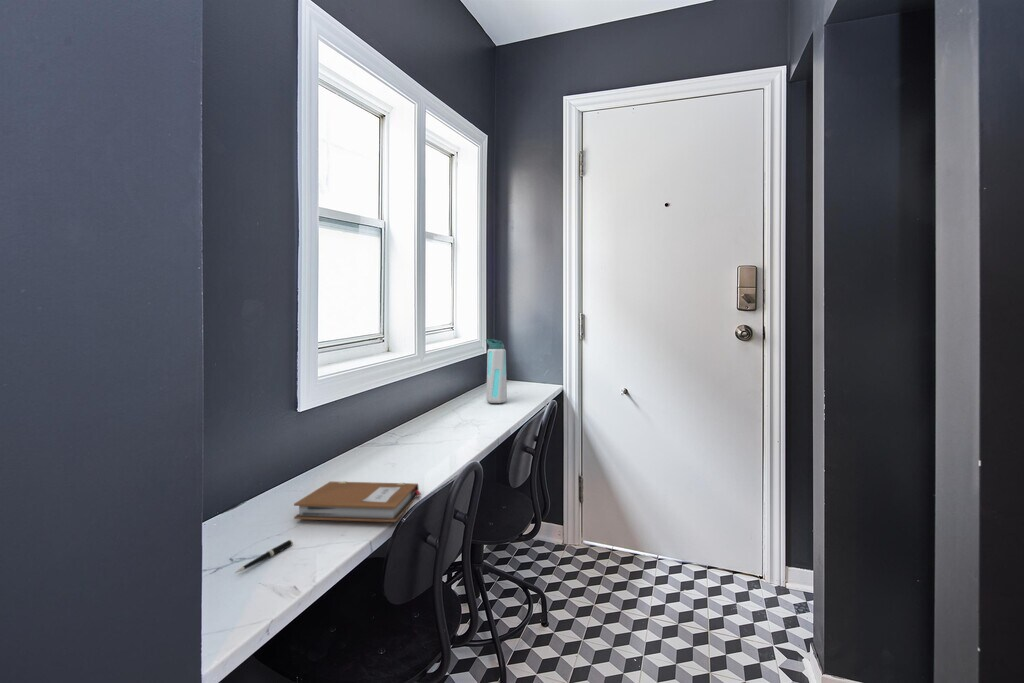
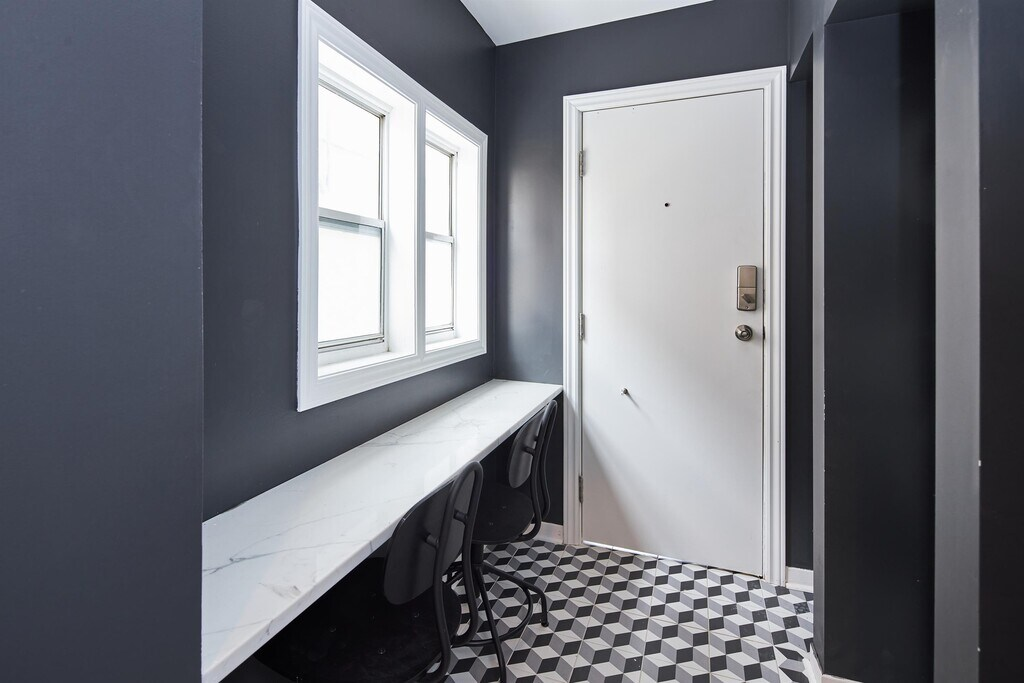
- notebook [293,480,422,523]
- water bottle [485,338,508,404]
- pen [234,539,294,574]
